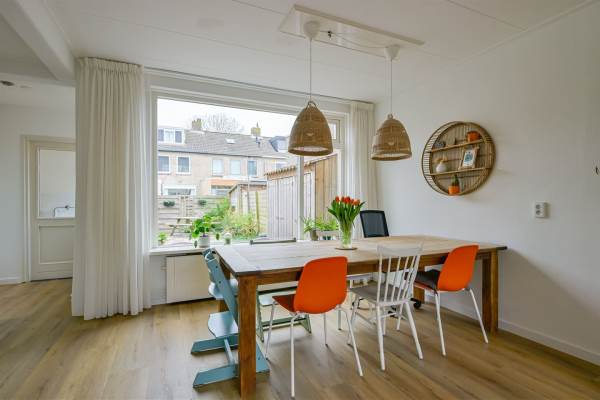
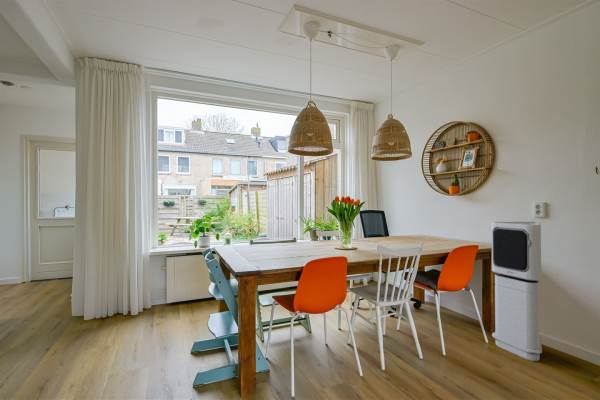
+ air purifier [491,221,543,362]
